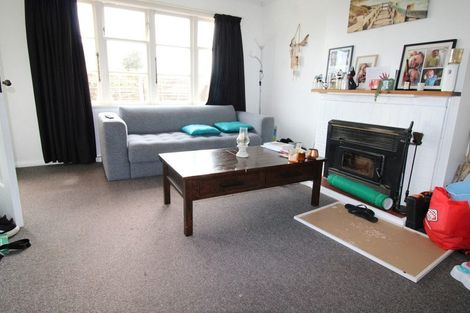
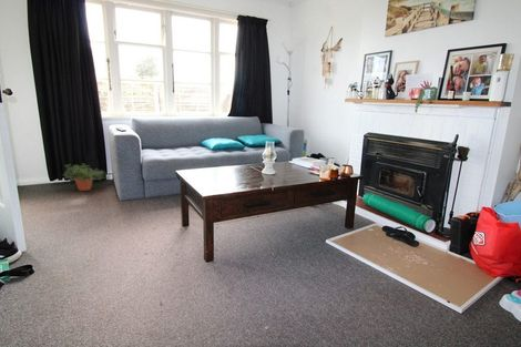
+ potted plant [62,162,111,192]
